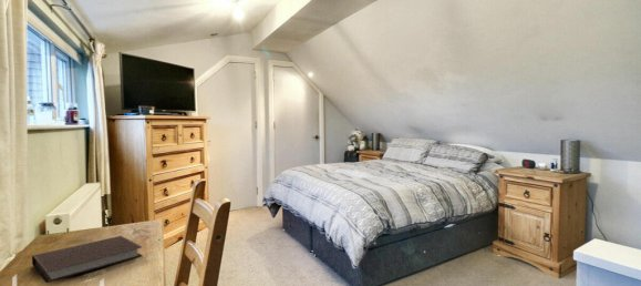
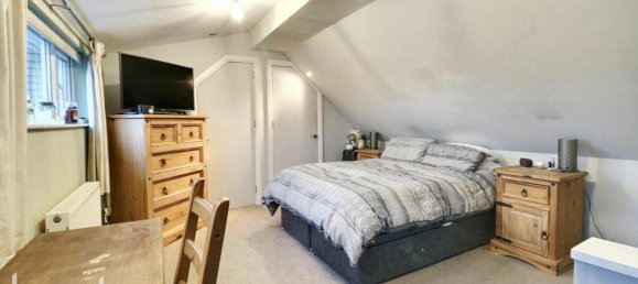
- notebook [31,235,143,284]
